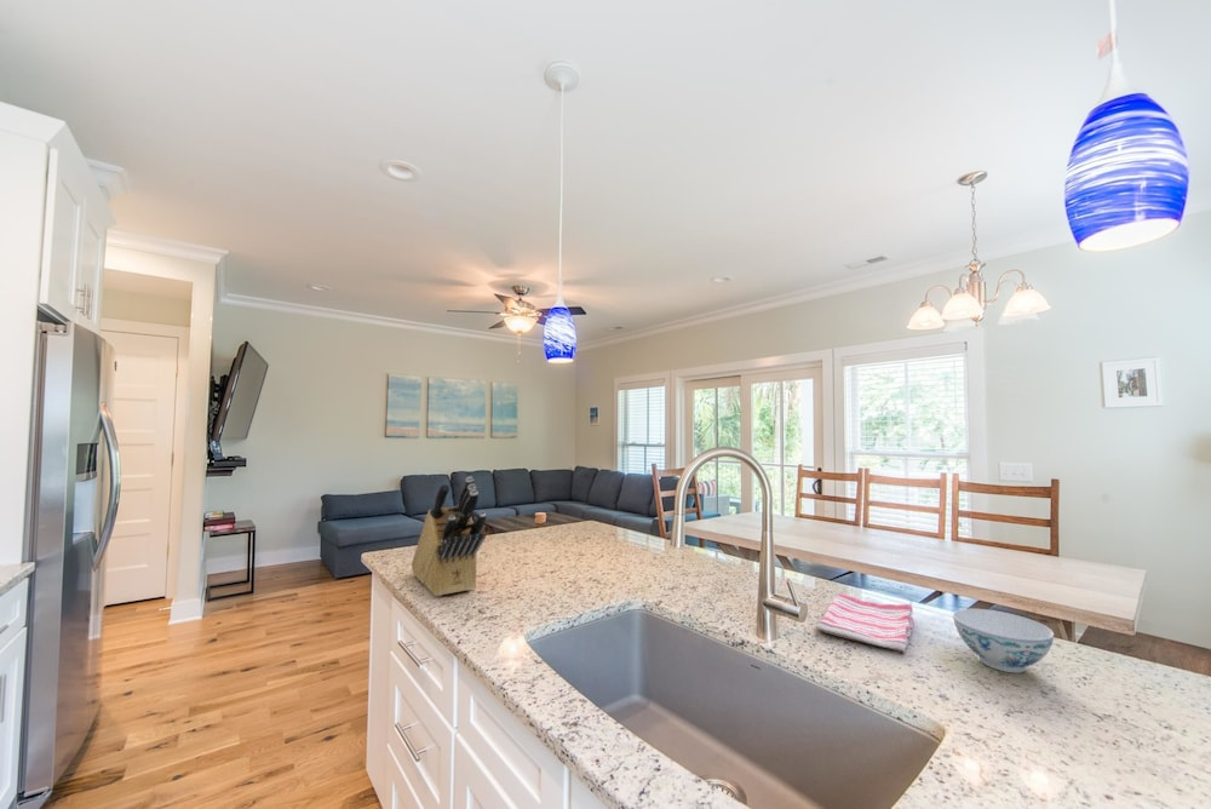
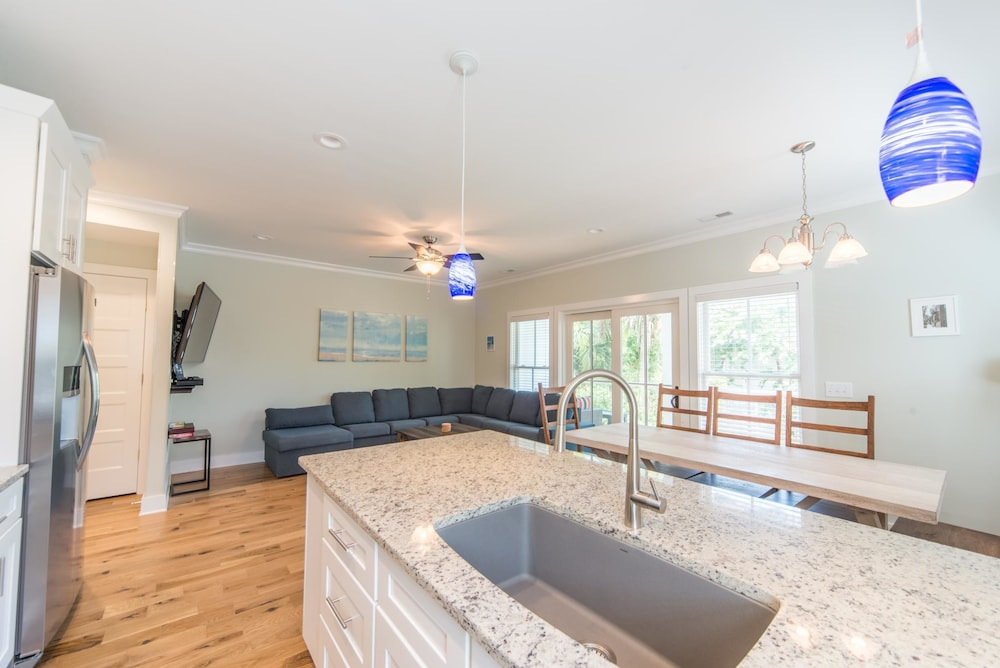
- chinaware [952,608,1055,673]
- knife block [411,475,487,597]
- dish towel [815,592,914,654]
